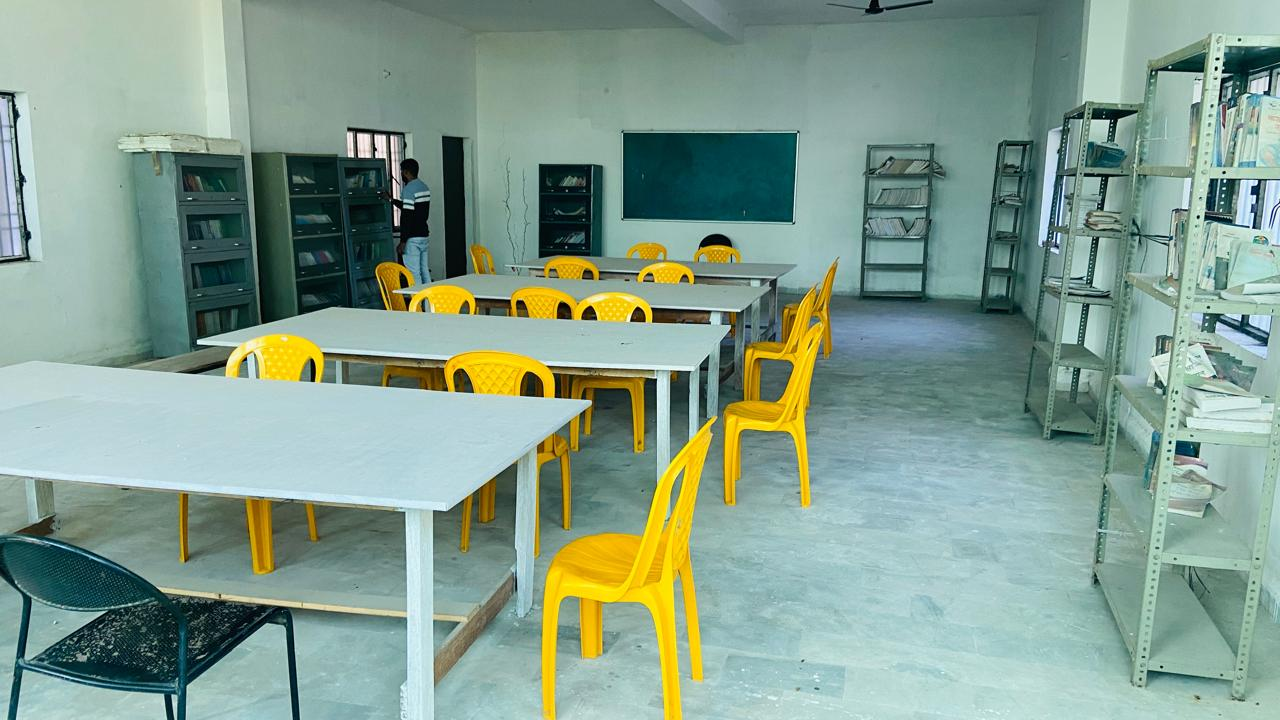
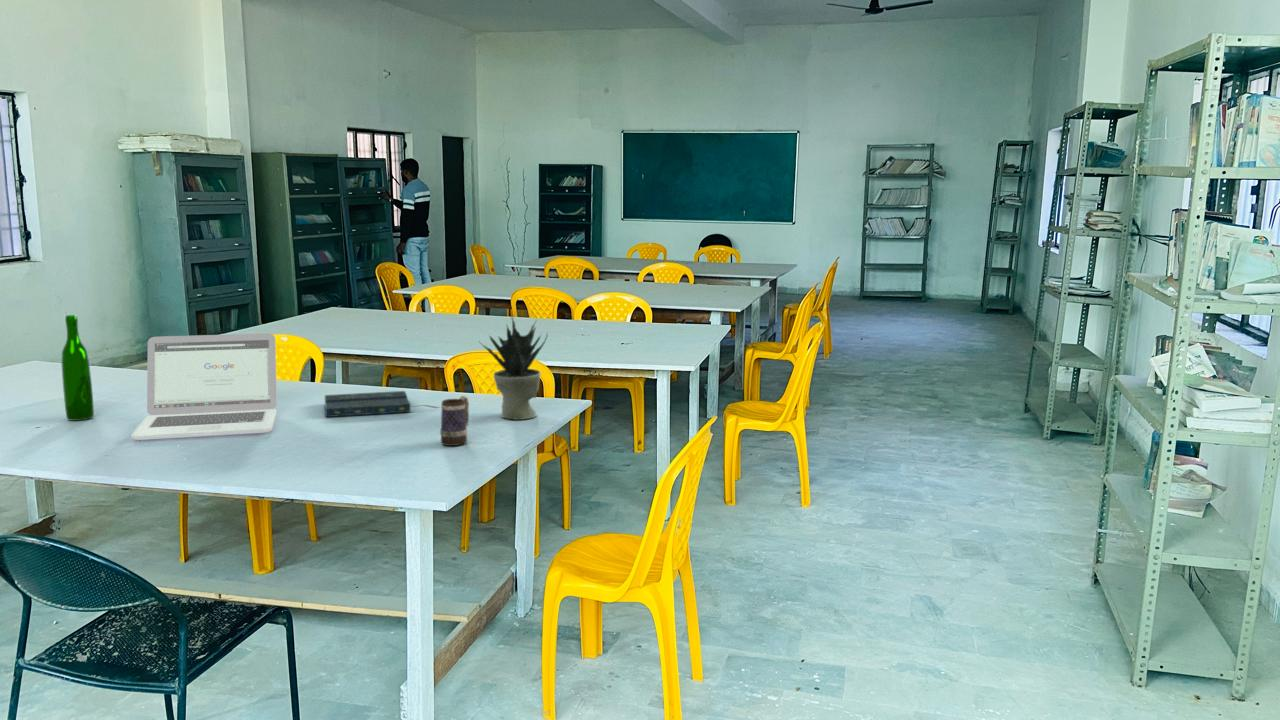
+ wine bottle [60,314,95,422]
+ potted plant [479,316,549,421]
+ mug [439,395,470,447]
+ book [324,390,441,418]
+ laptop [130,332,278,441]
